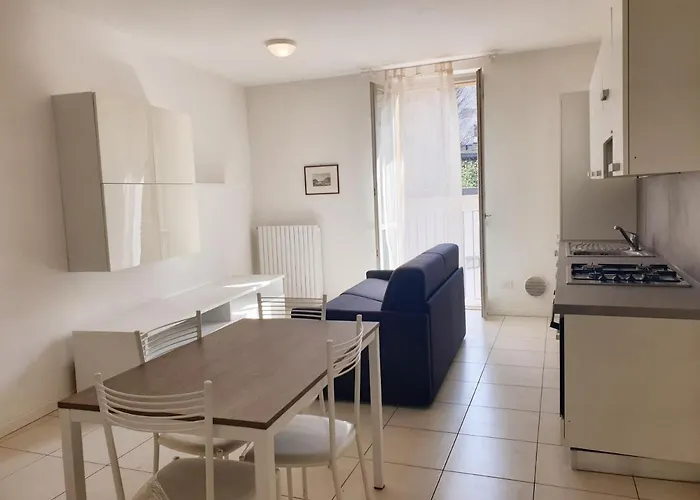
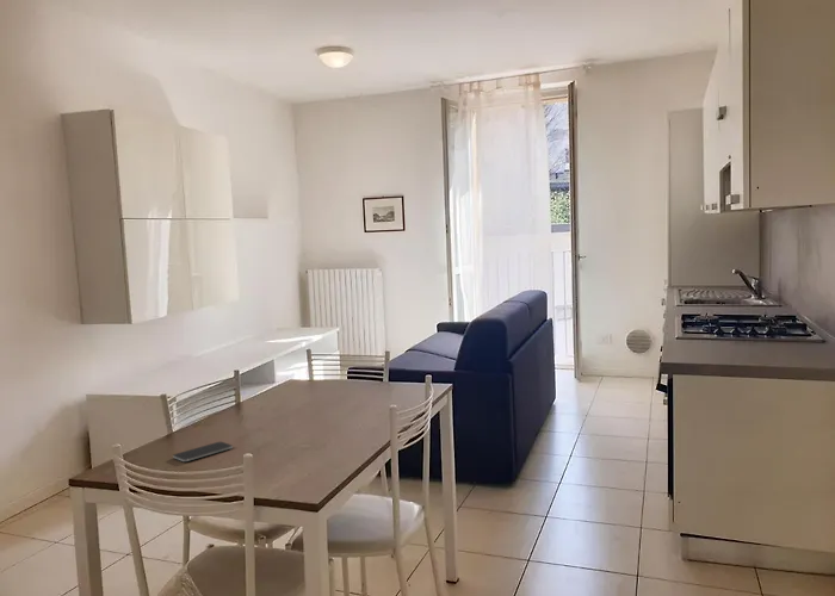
+ smartphone [172,441,234,462]
